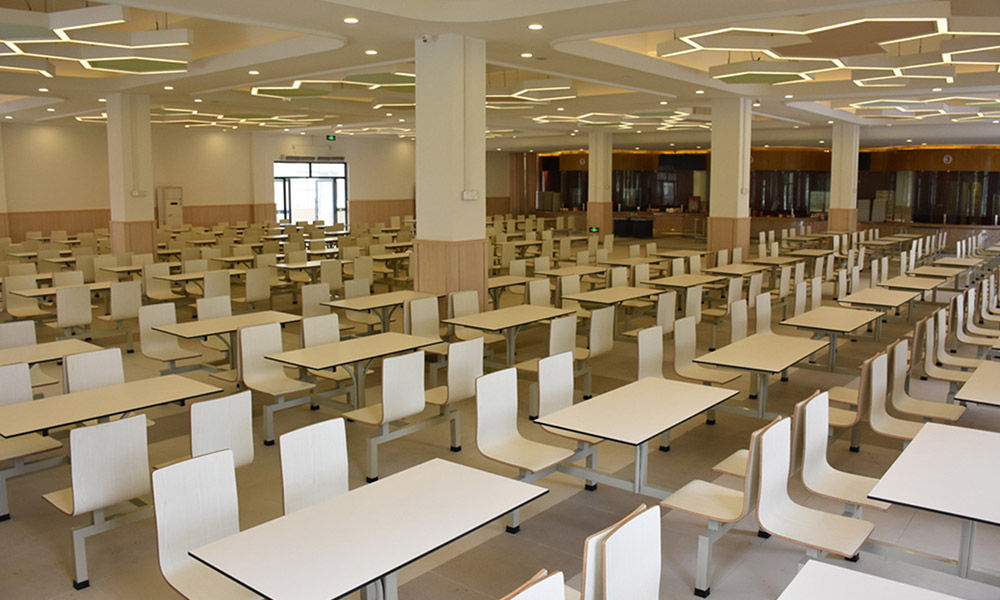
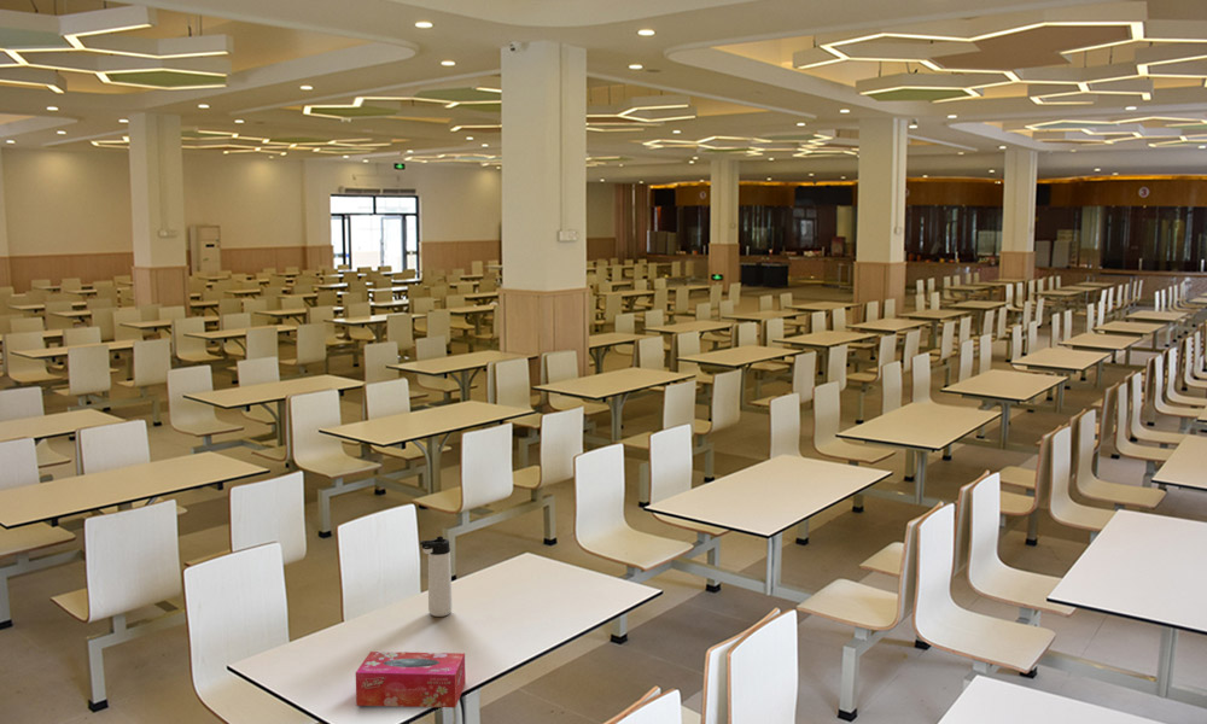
+ thermos bottle [419,536,453,618]
+ tissue box [355,650,466,708]
